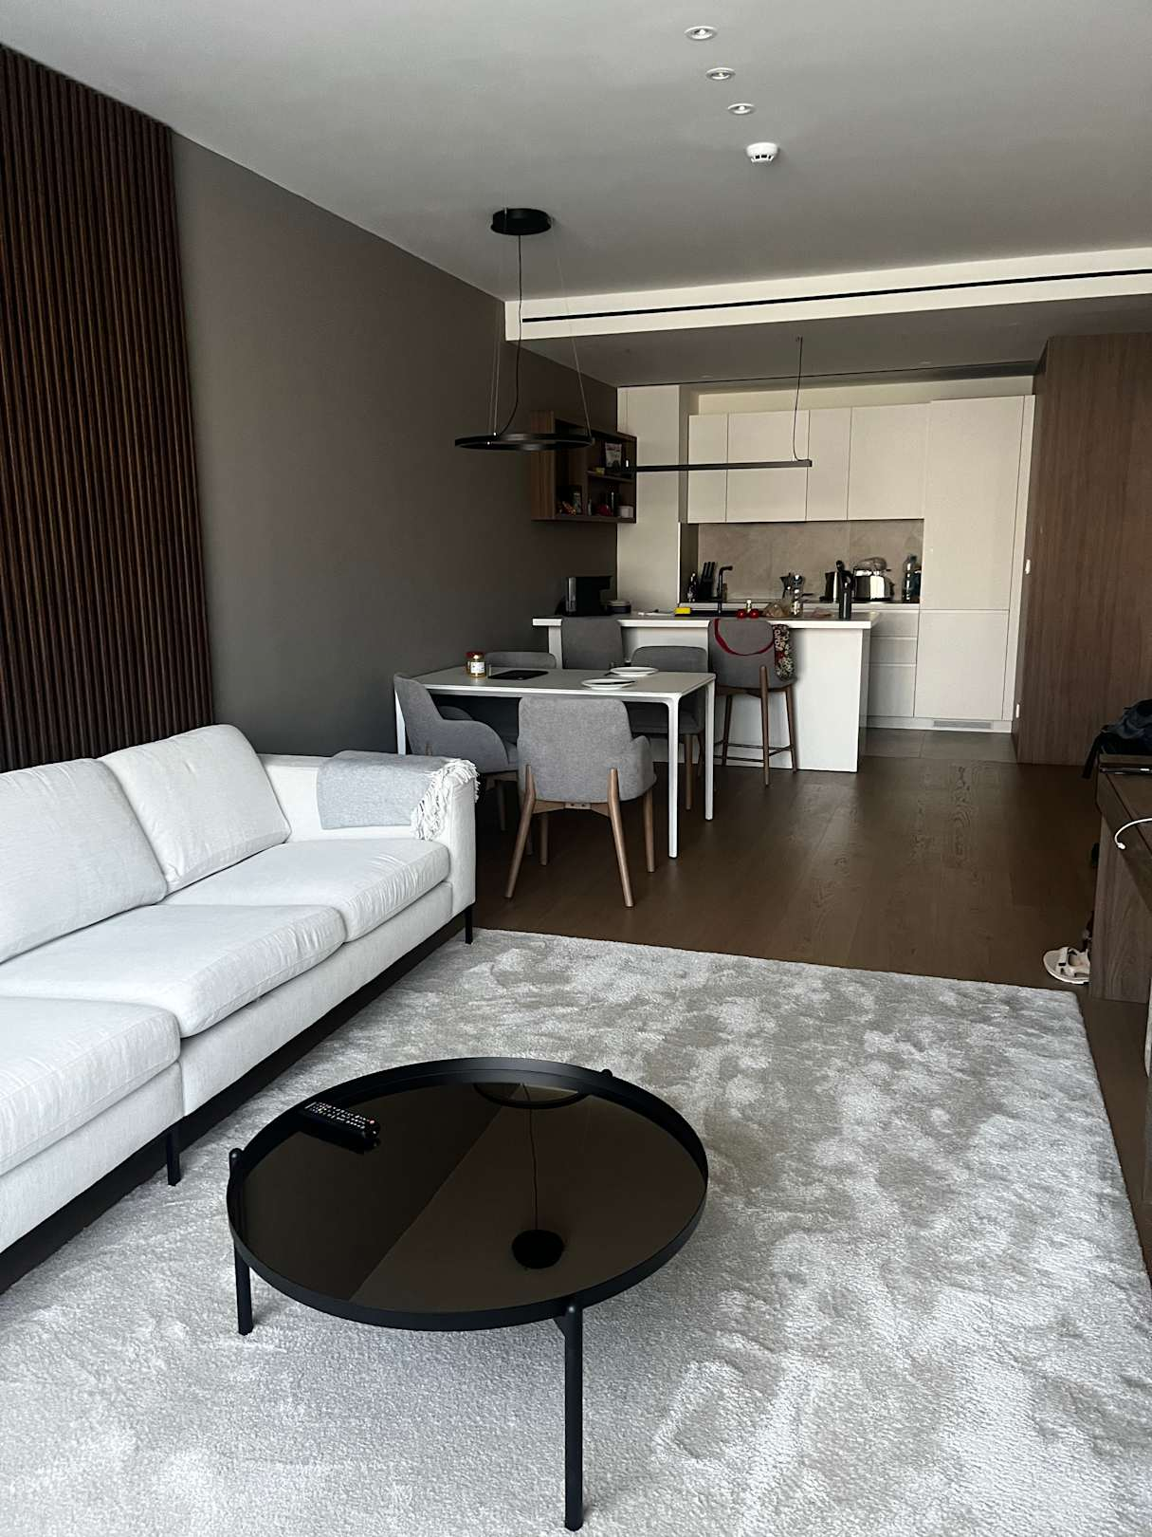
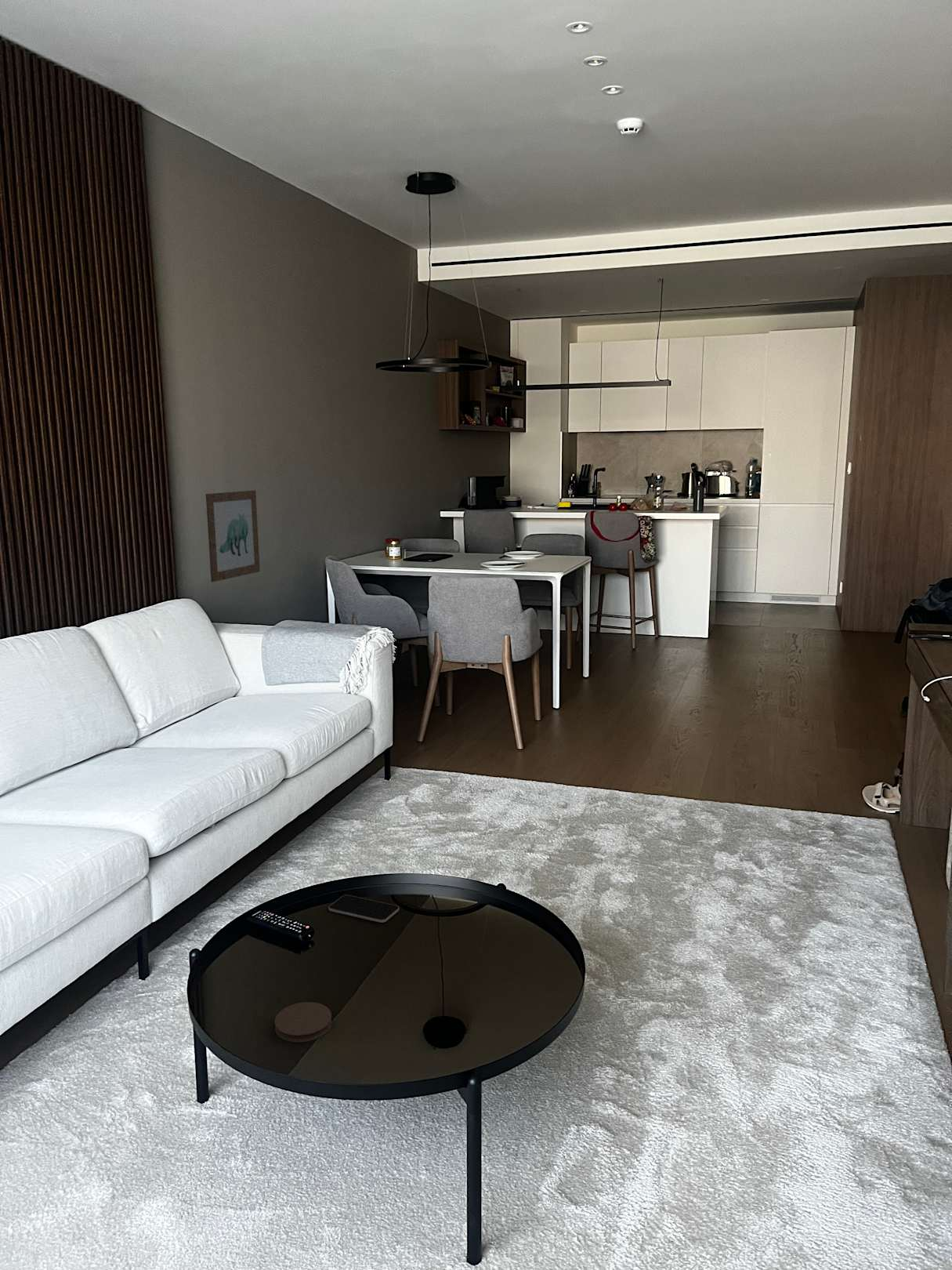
+ coaster [273,1001,332,1043]
+ smartphone [328,894,400,923]
+ wall art [205,490,261,582]
